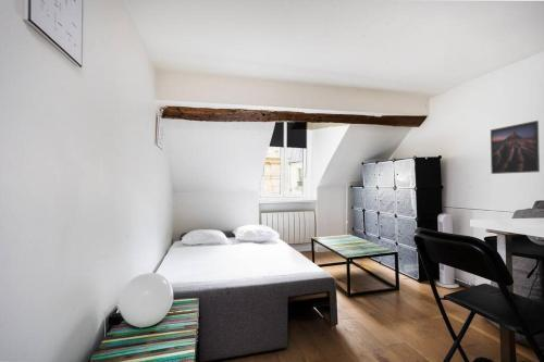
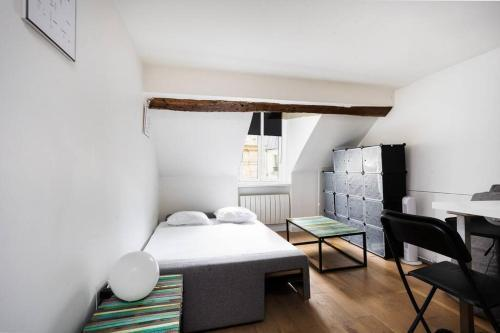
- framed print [490,120,541,175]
